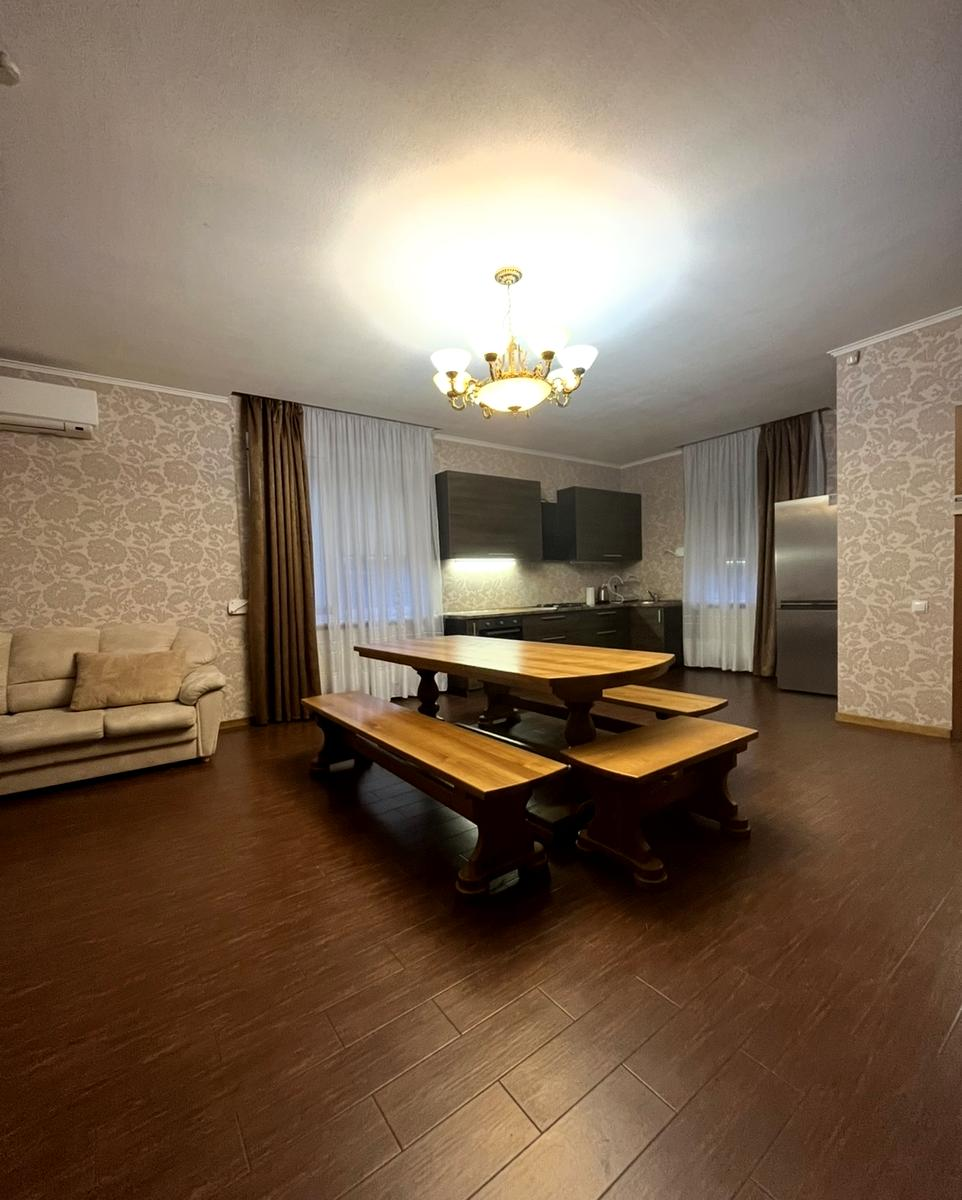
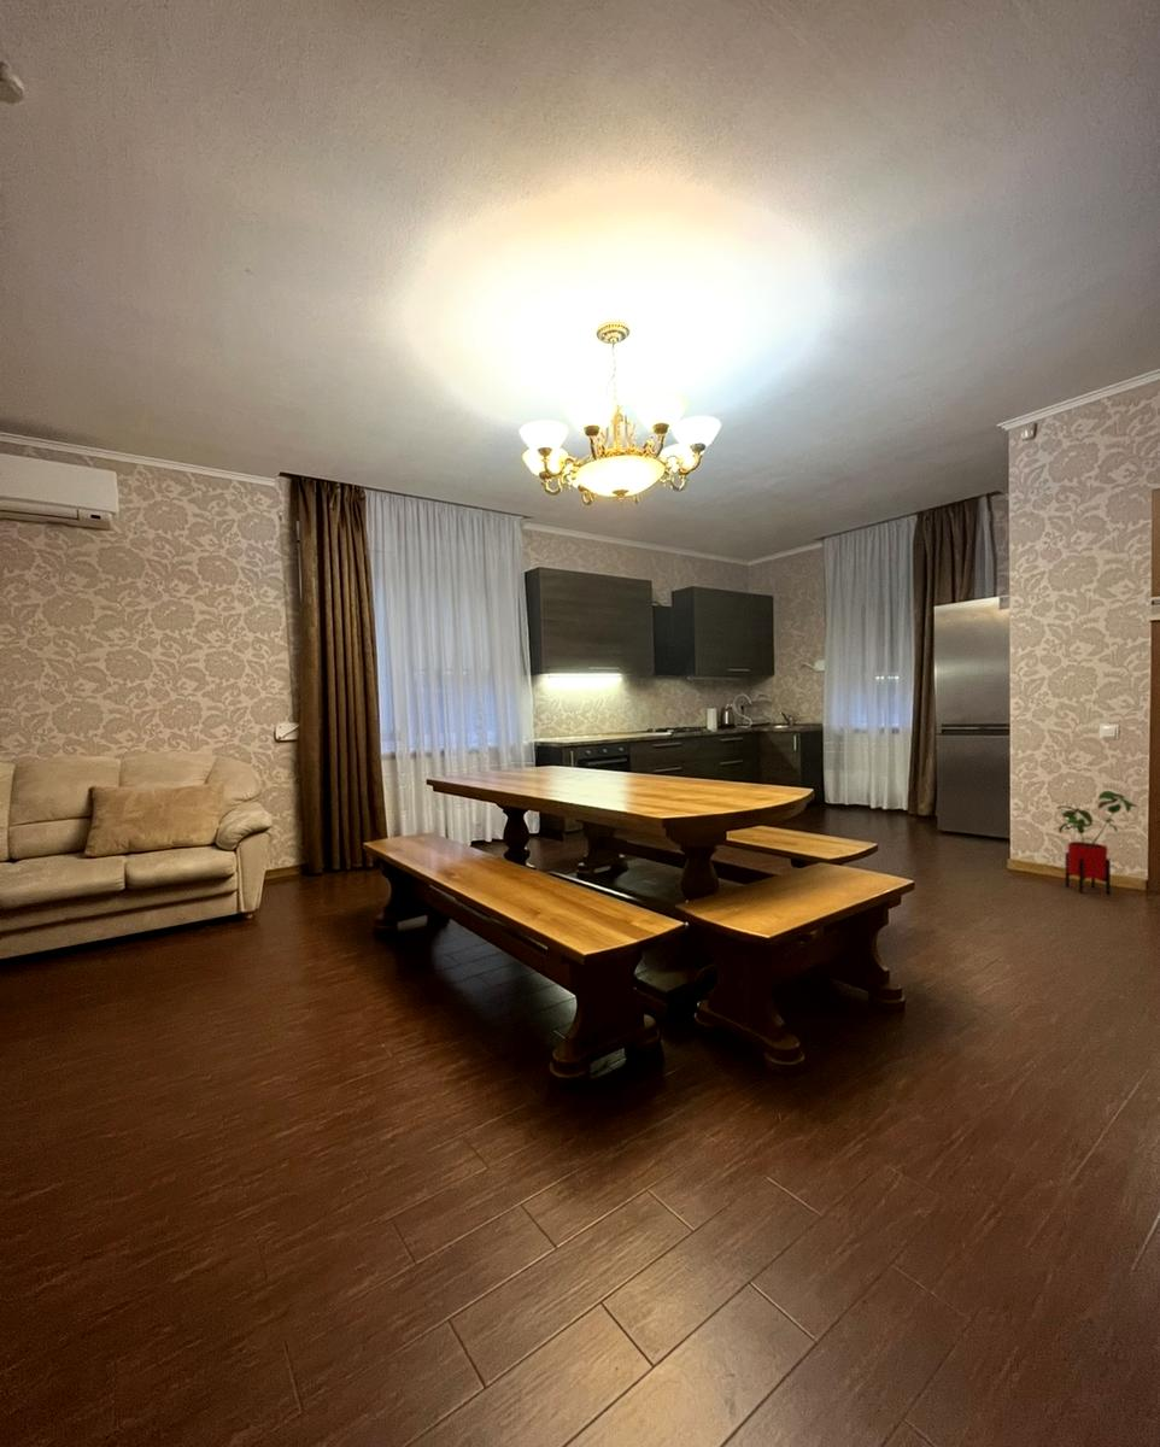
+ house plant [1056,790,1141,896]
